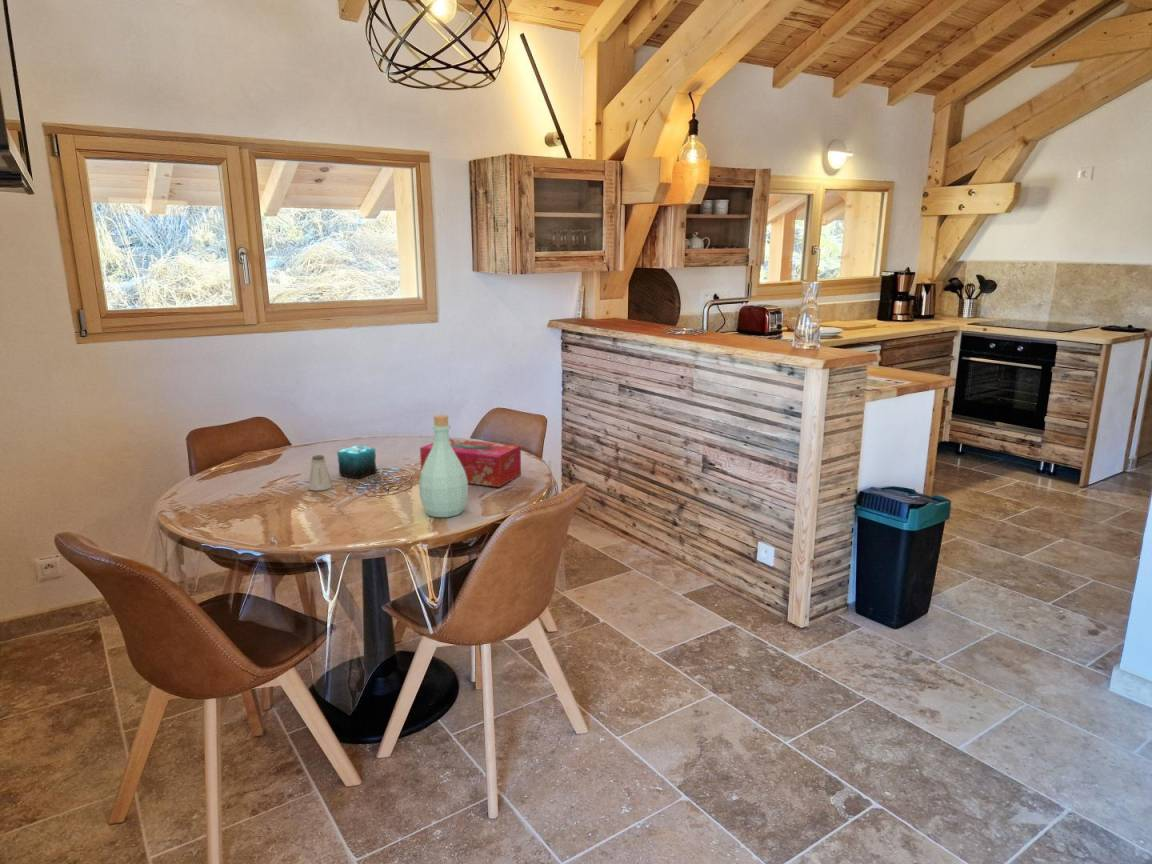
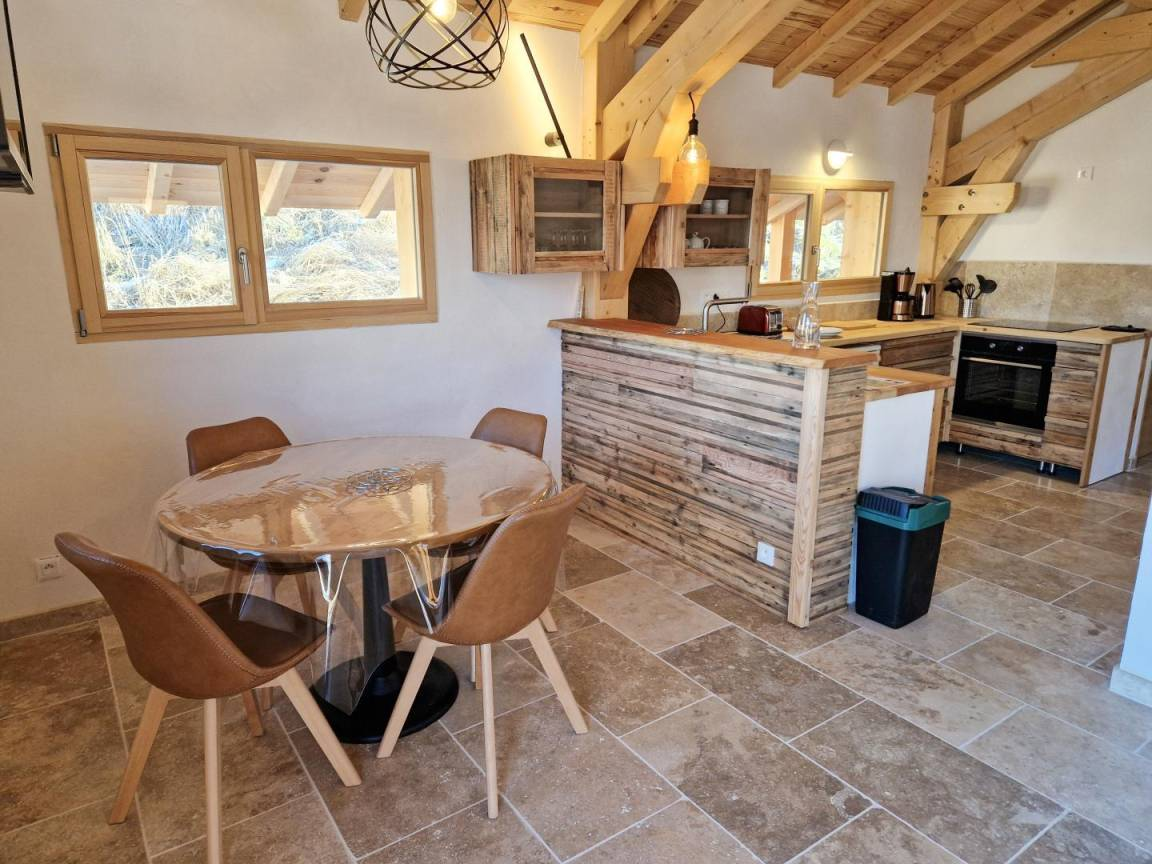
- tissue box [419,438,522,488]
- bottle [418,414,469,518]
- saltshaker [307,454,333,492]
- candle [336,440,378,479]
